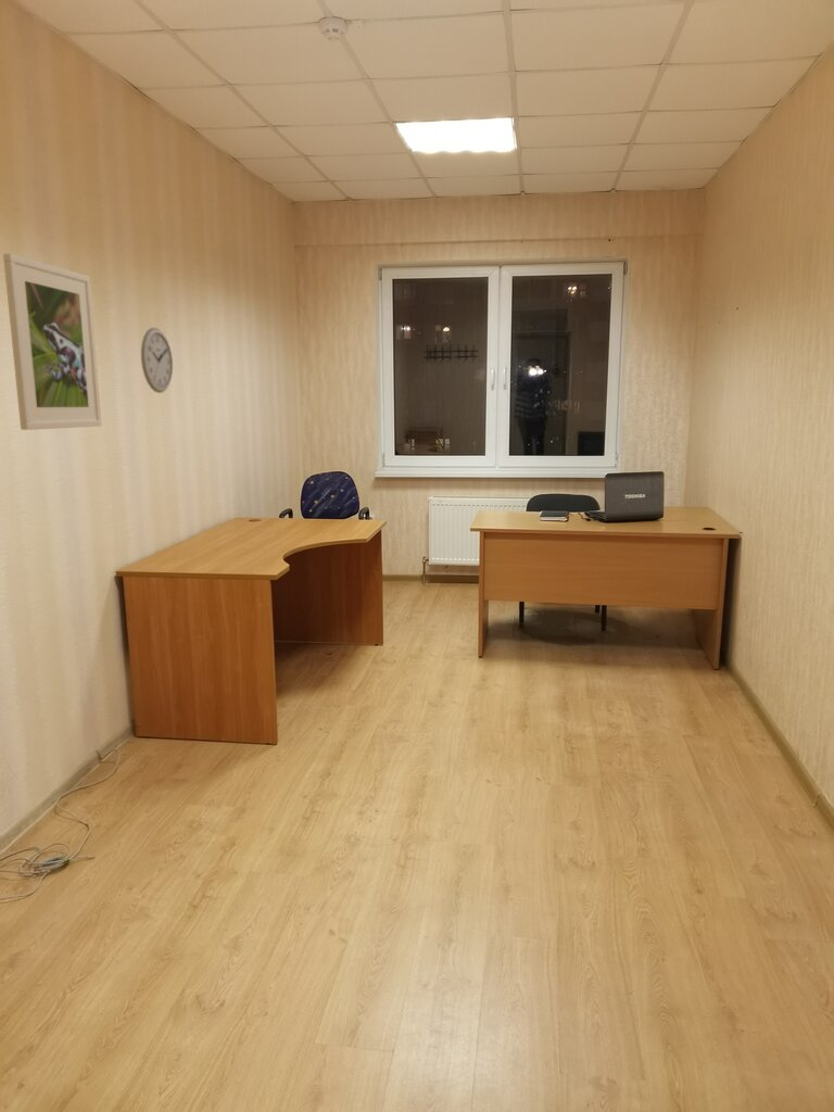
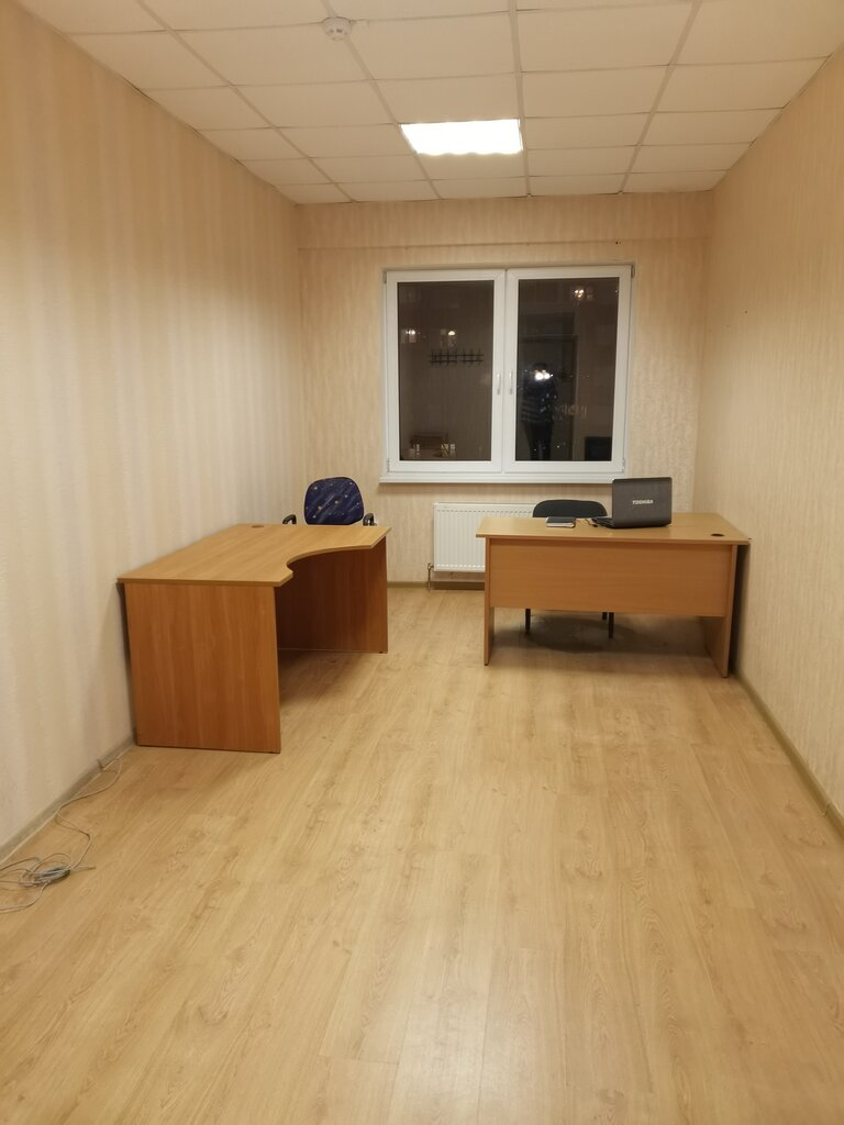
- wall clock [140,327,174,394]
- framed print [2,253,103,431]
